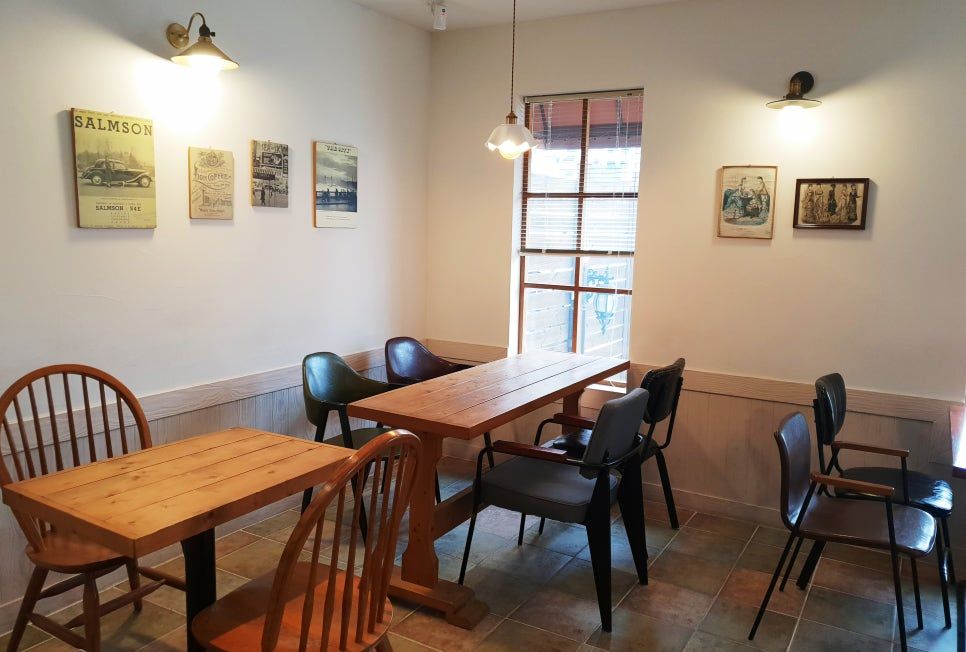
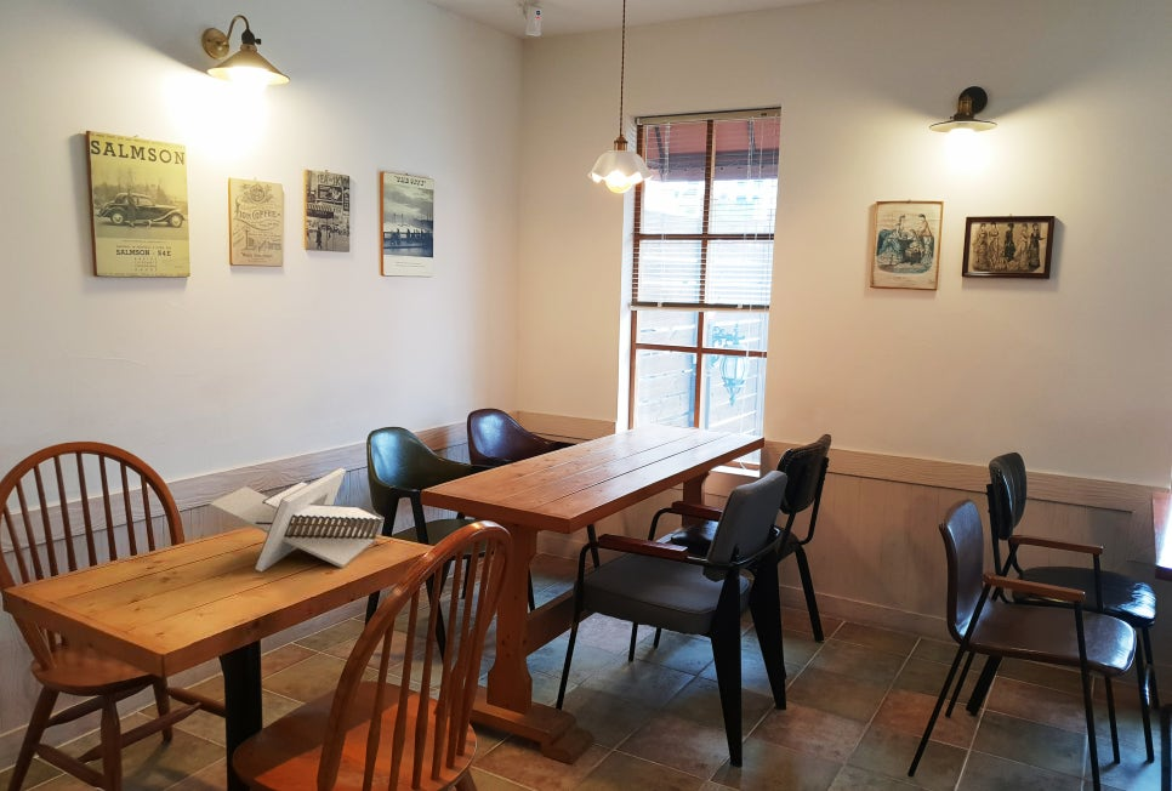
+ architectural model [207,467,385,573]
